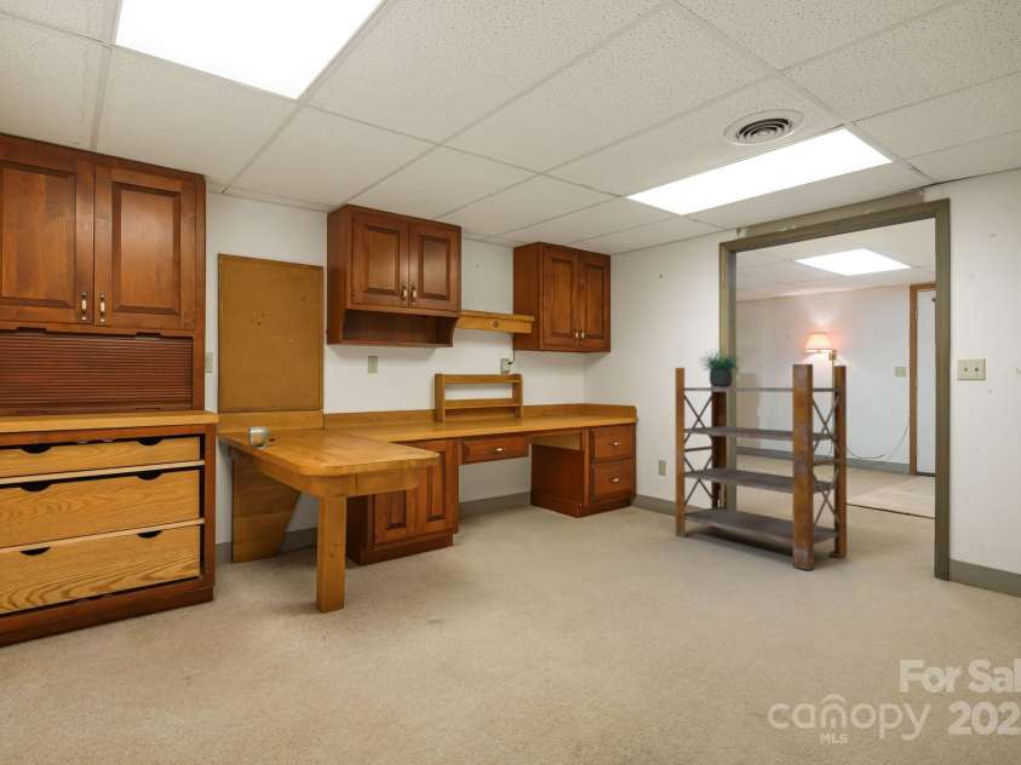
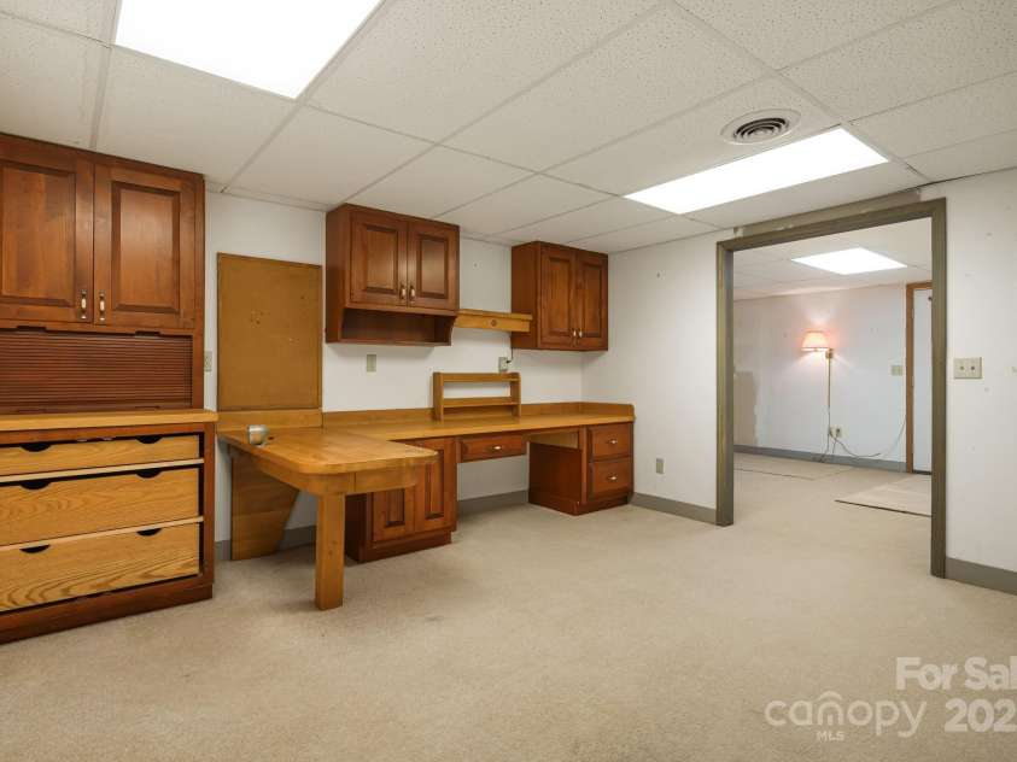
- shelving unit [675,363,848,571]
- potted plant [698,338,745,387]
